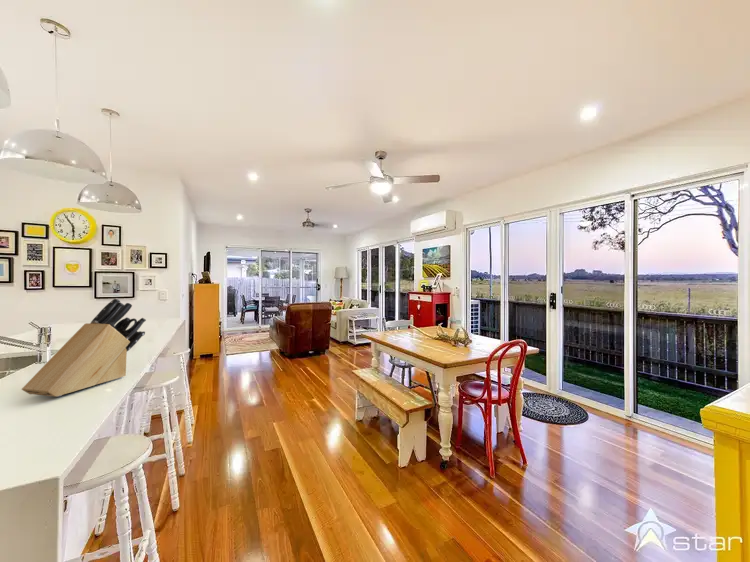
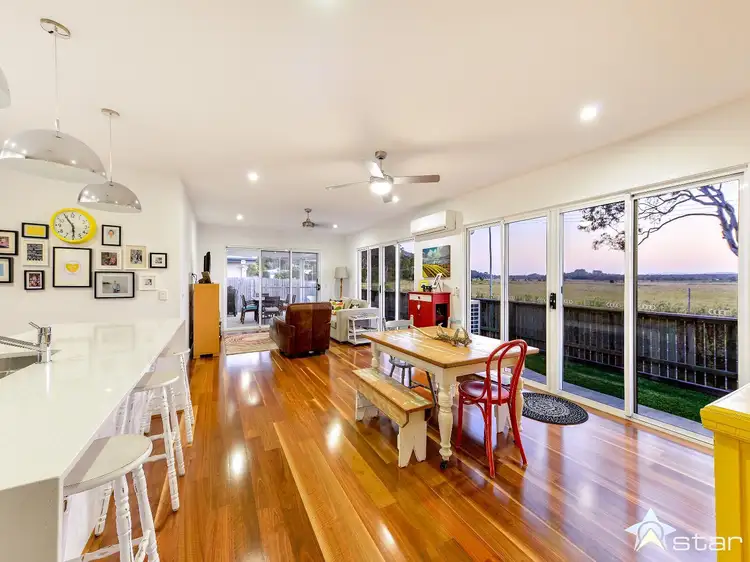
- knife block [21,297,147,398]
